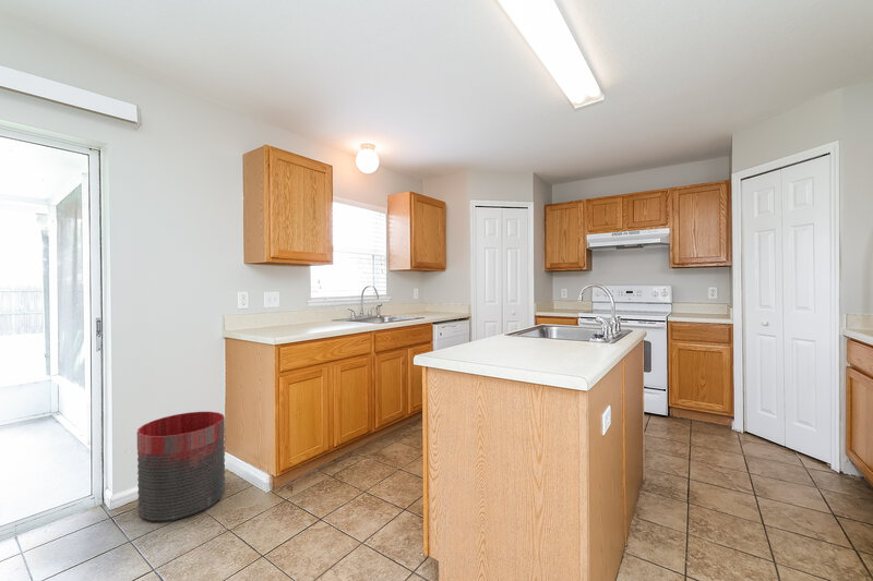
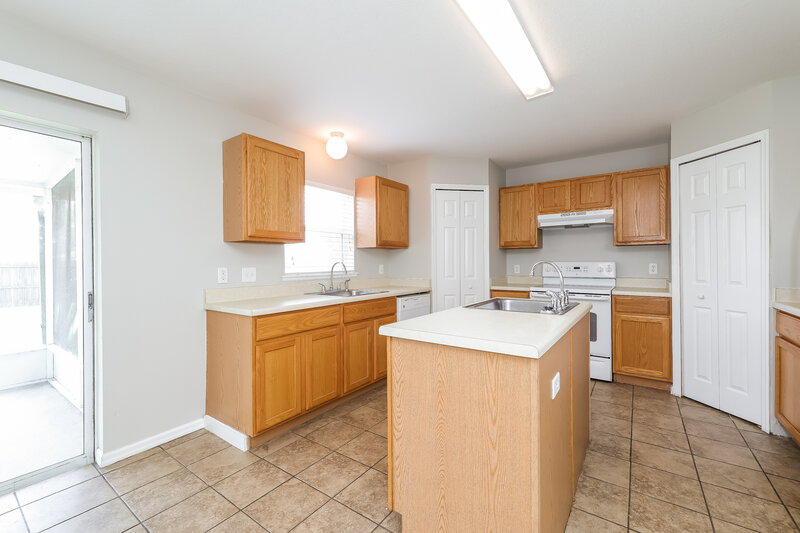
- trash can [136,411,226,522]
